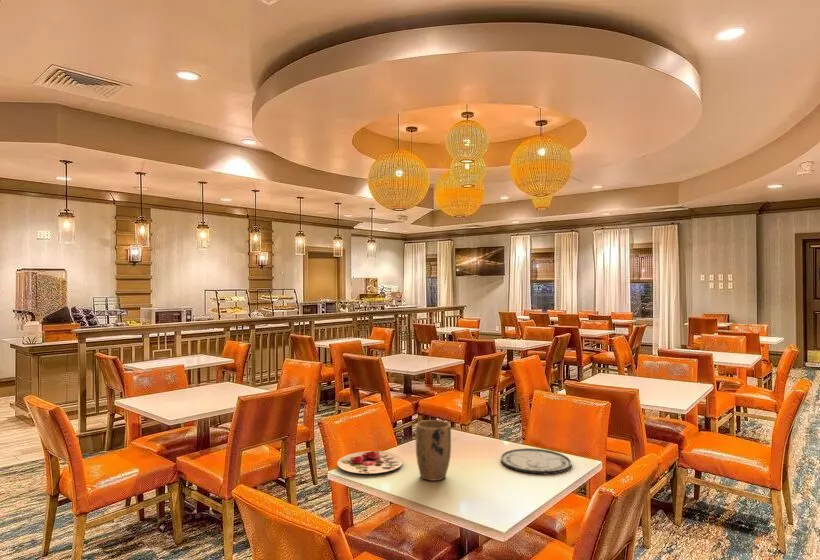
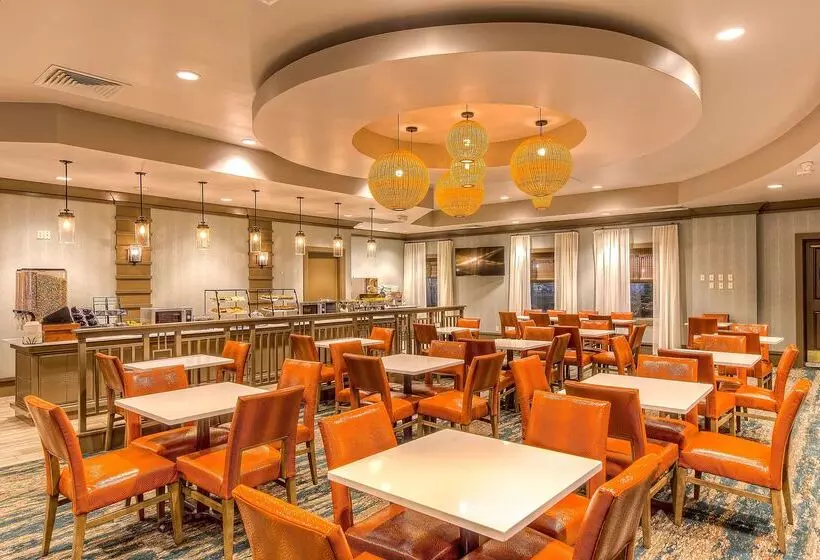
- plant pot [415,419,452,482]
- plate [336,450,404,475]
- plate [500,447,572,475]
